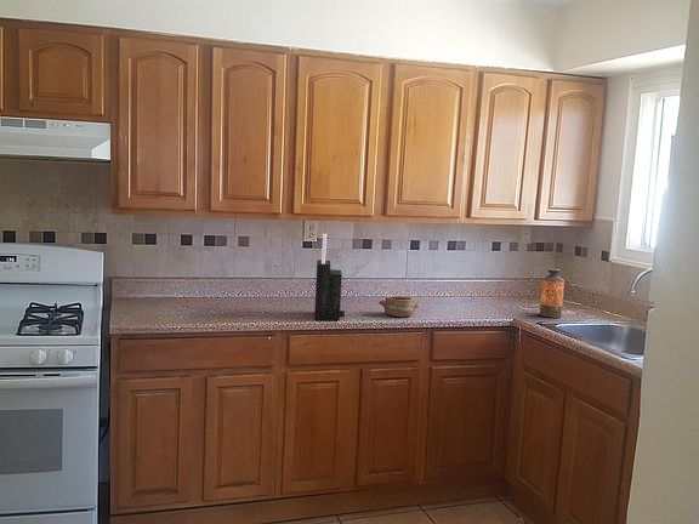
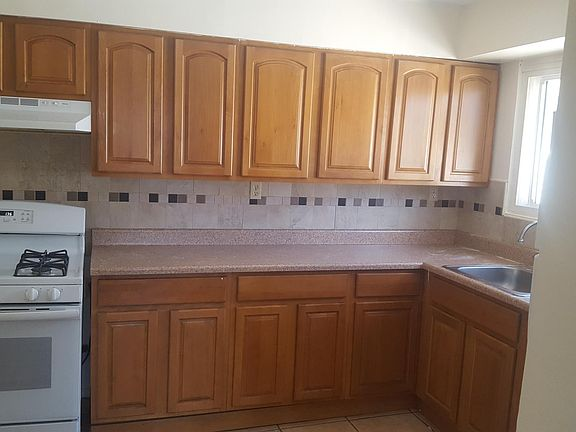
- knife block [313,233,346,321]
- bottle [539,267,566,319]
- pottery [377,295,421,318]
